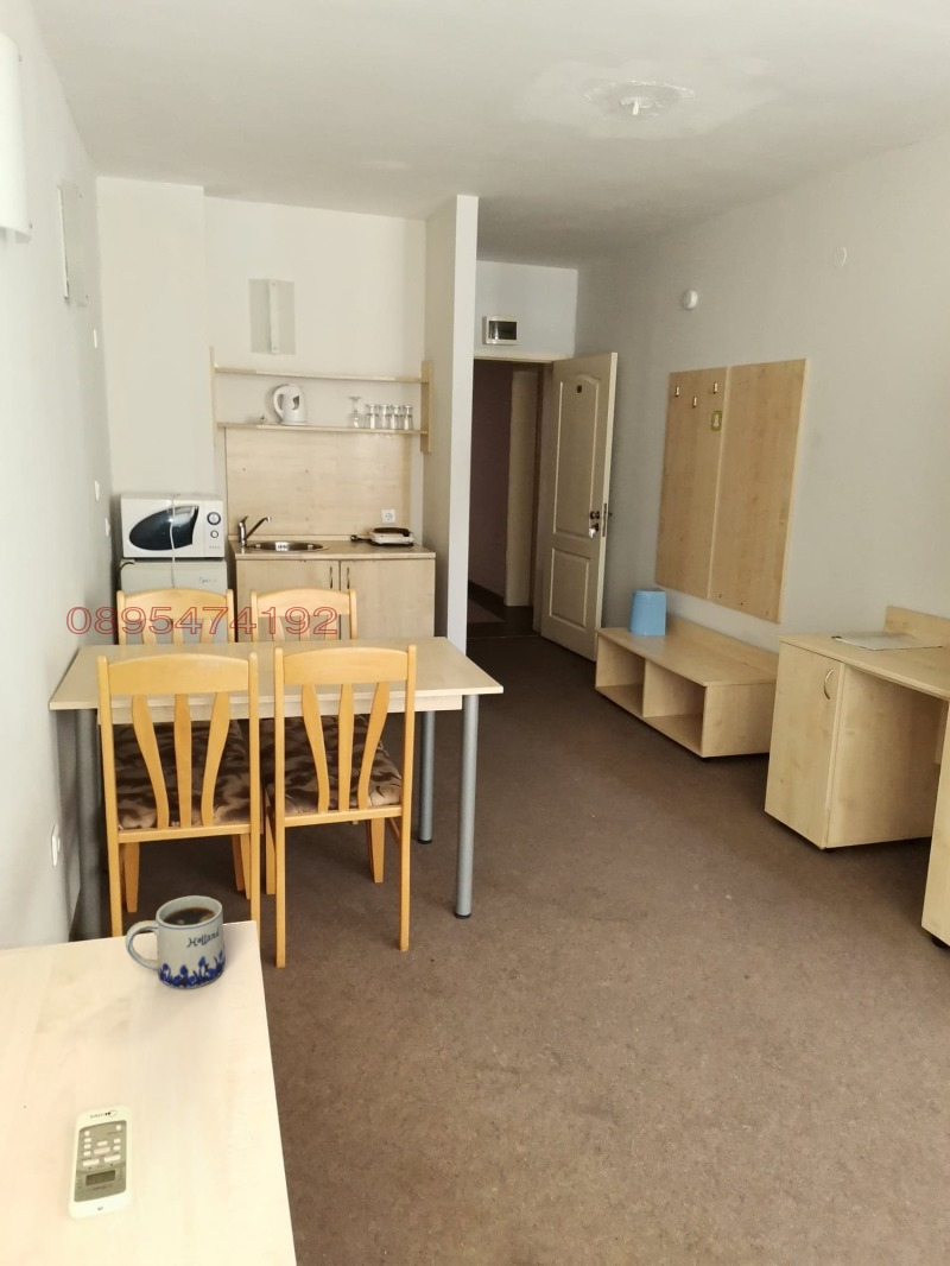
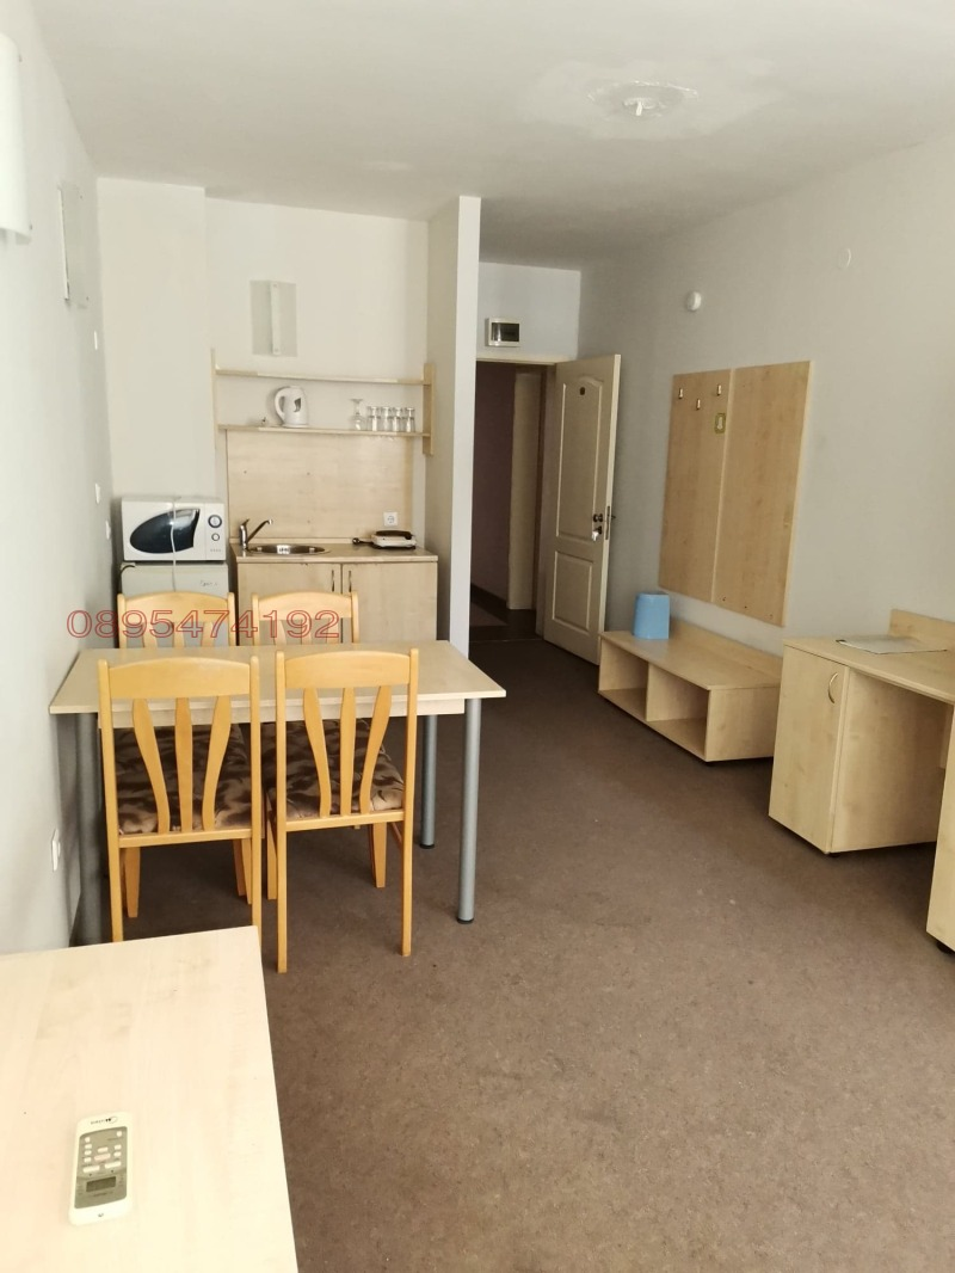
- mug [125,894,227,990]
